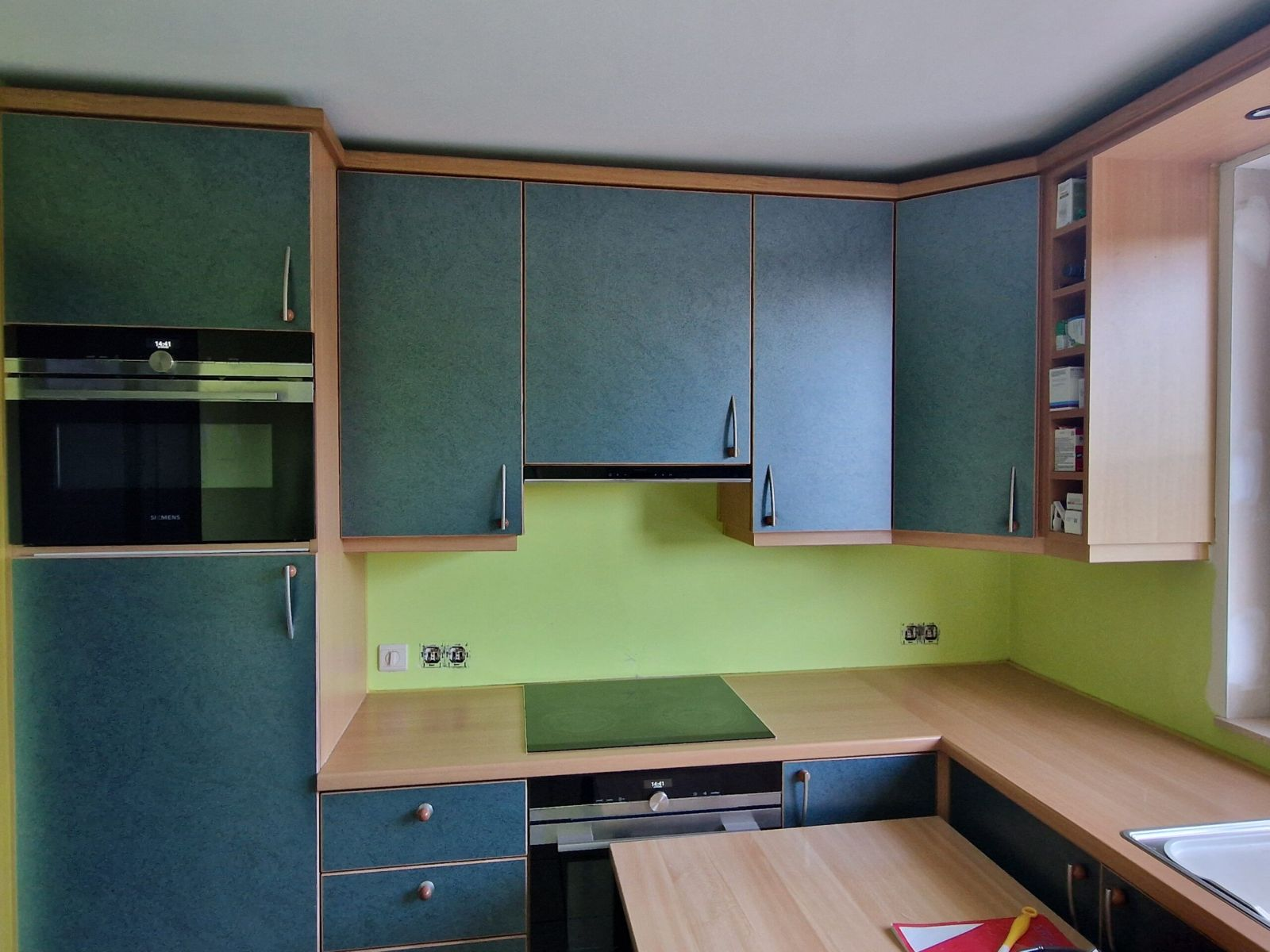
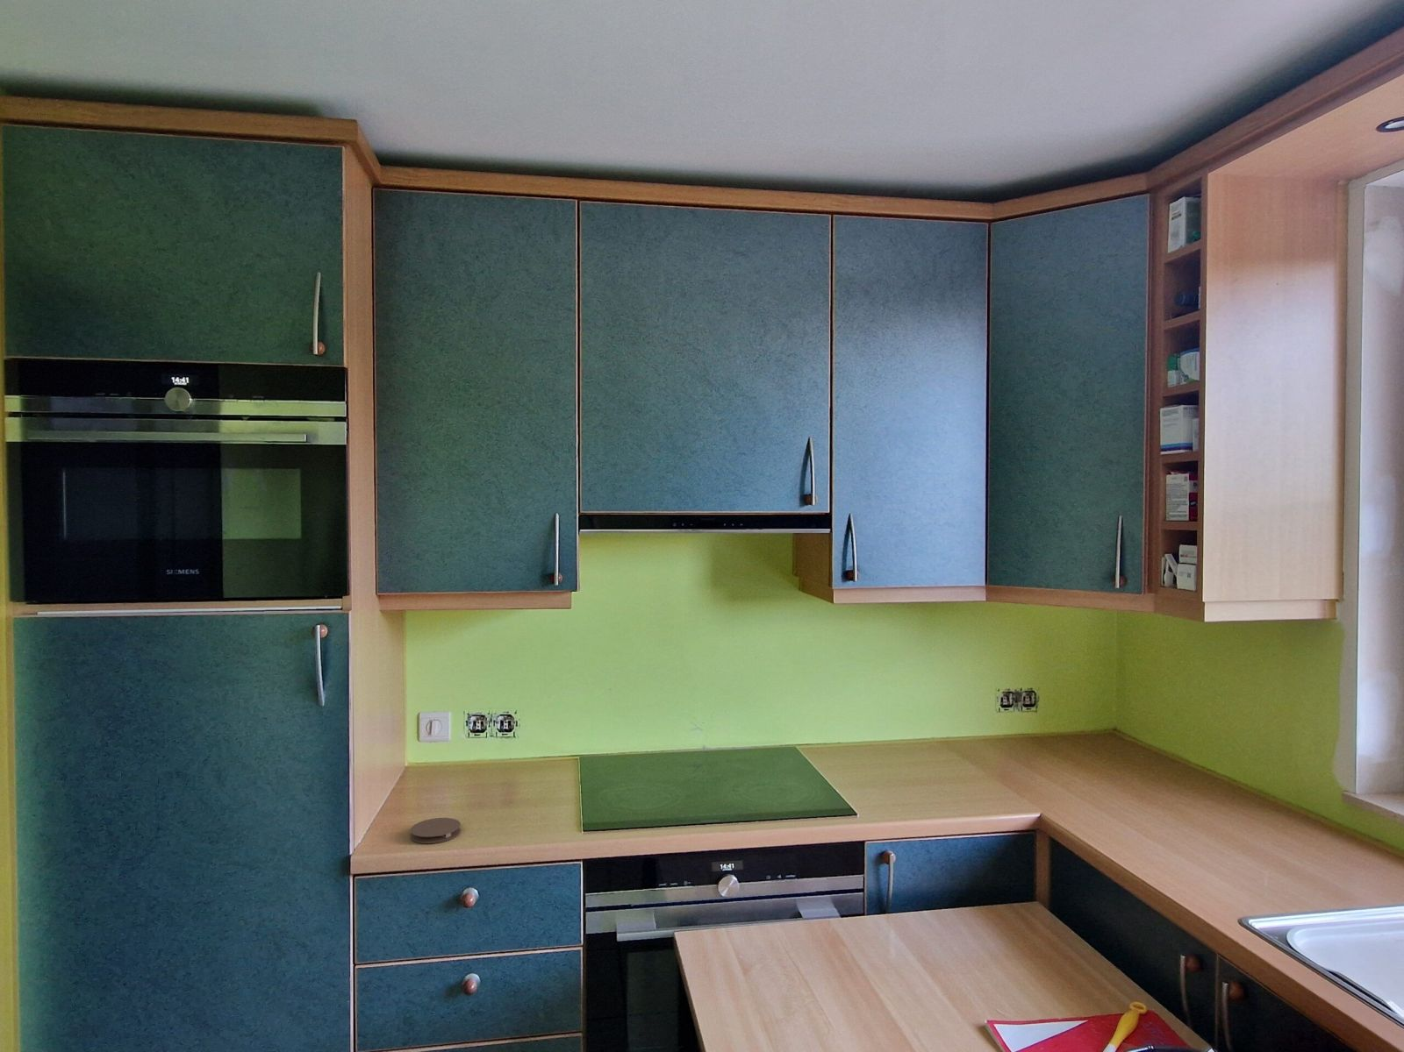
+ coaster [409,817,462,844]
